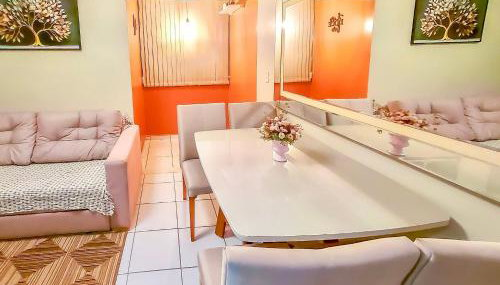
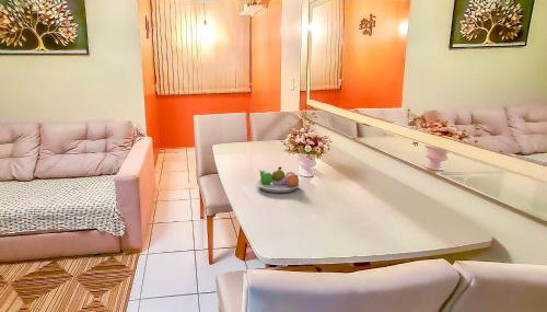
+ fruit bowl [256,165,301,194]
